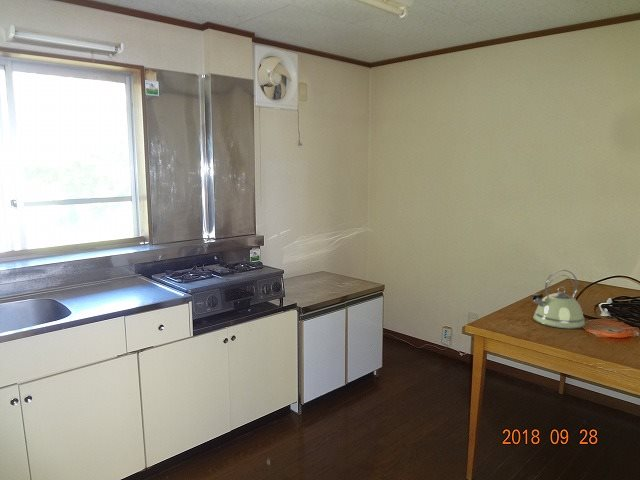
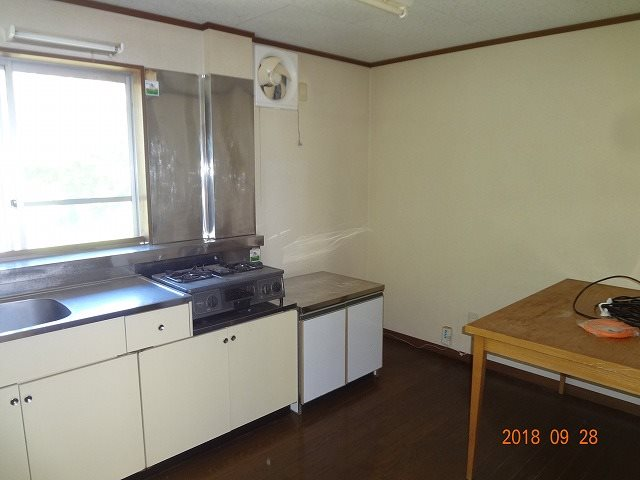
- kettle [530,268,586,330]
